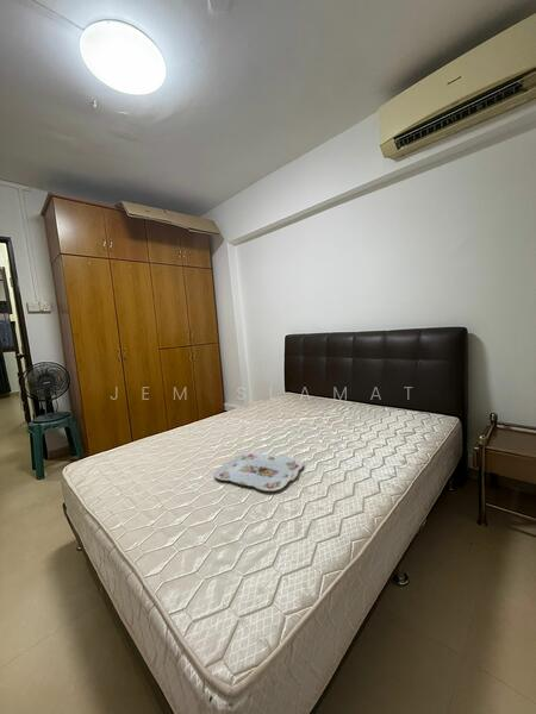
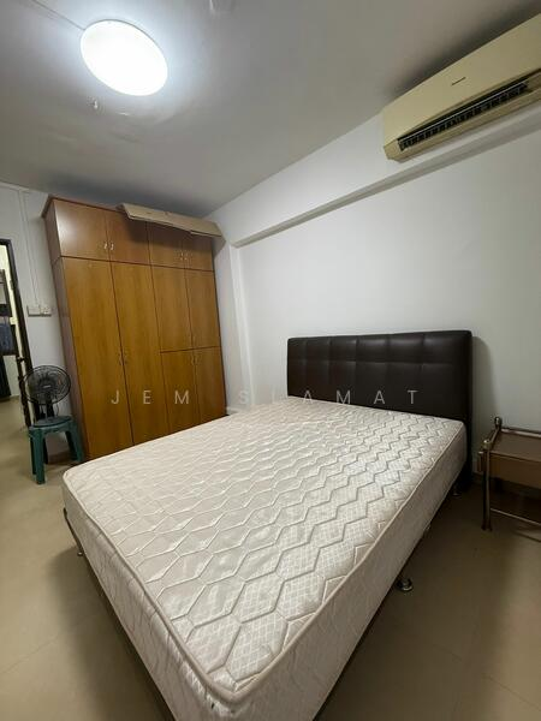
- serving tray [212,450,305,493]
